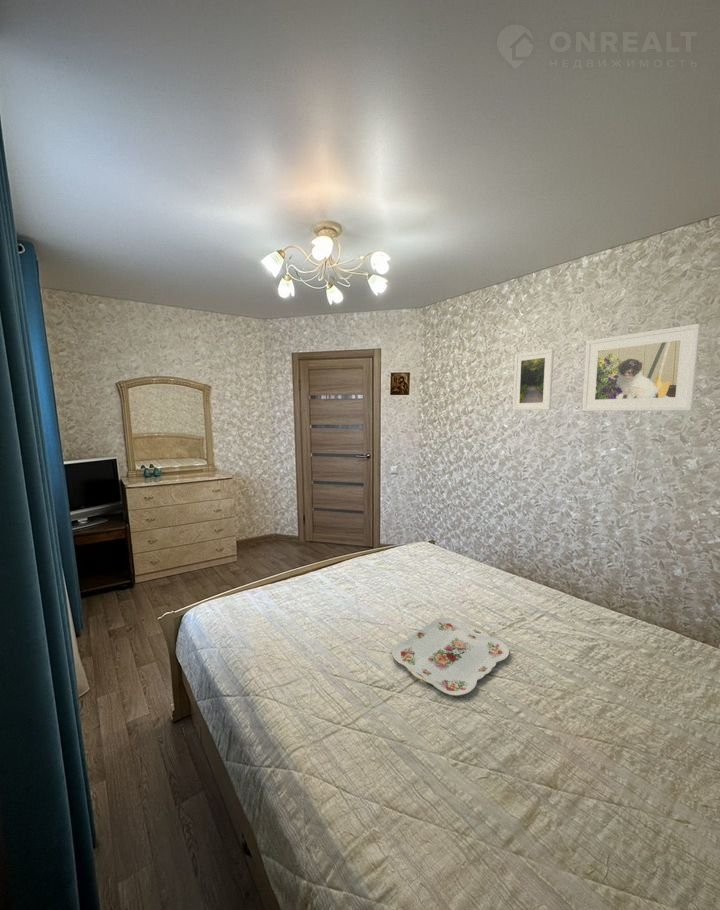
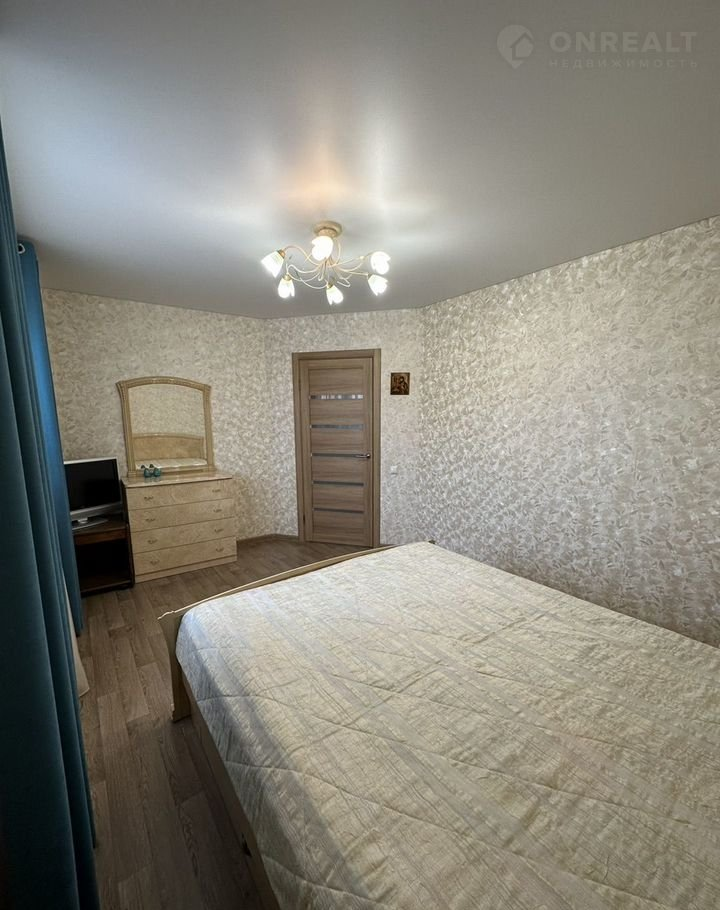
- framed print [512,348,555,411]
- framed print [581,323,701,412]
- serving tray [391,617,510,697]
